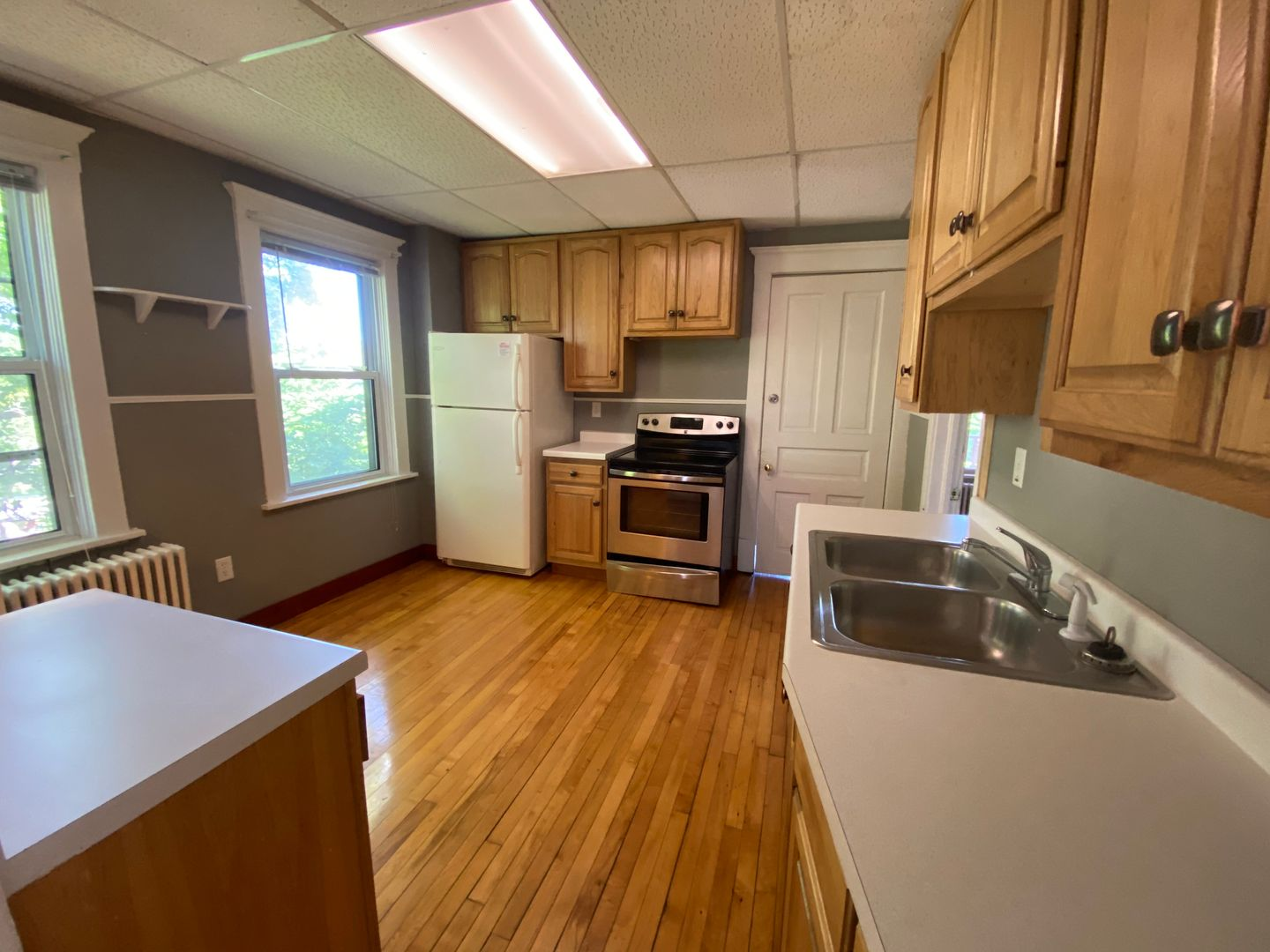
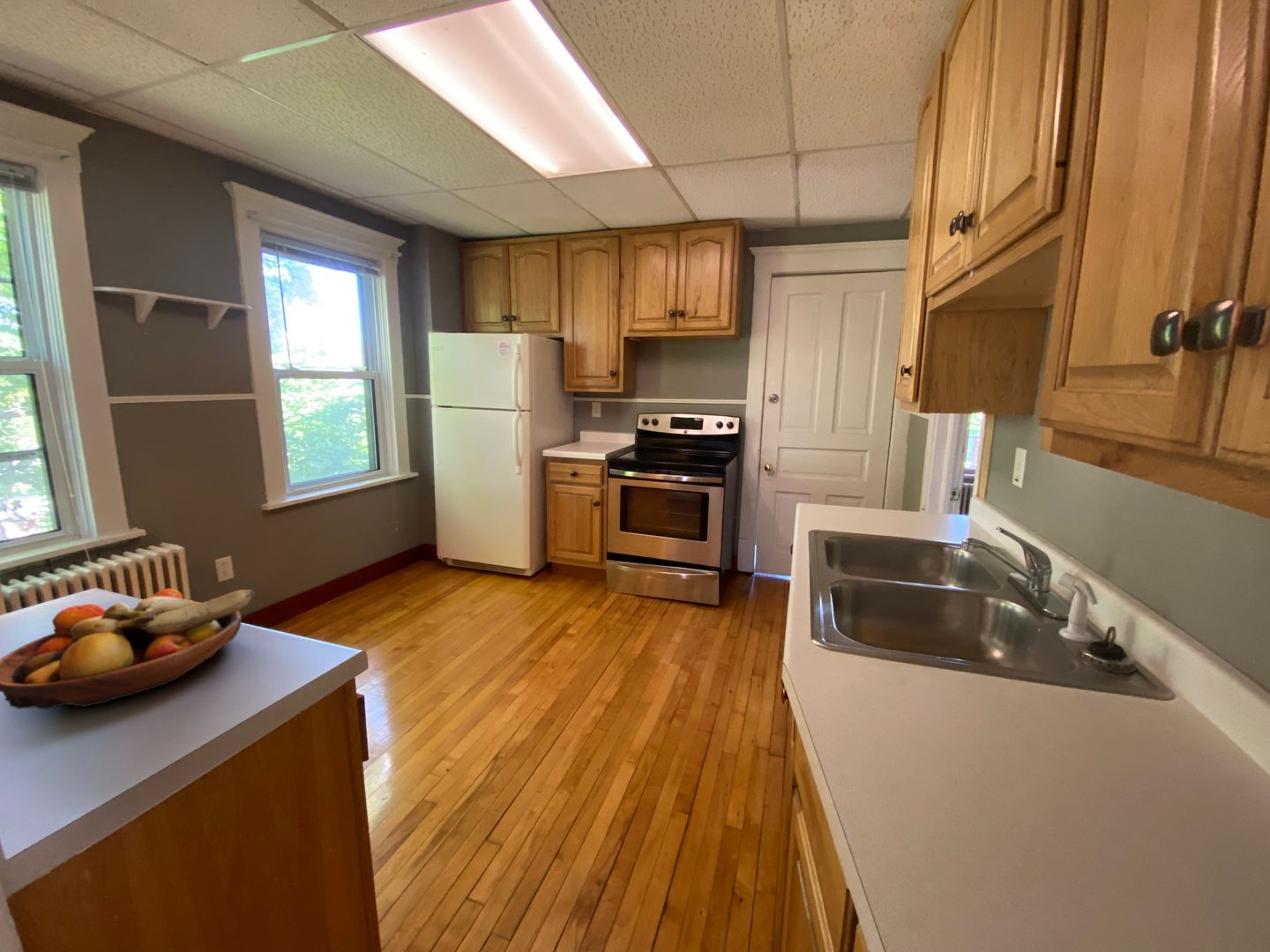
+ fruit bowl [0,588,256,710]
